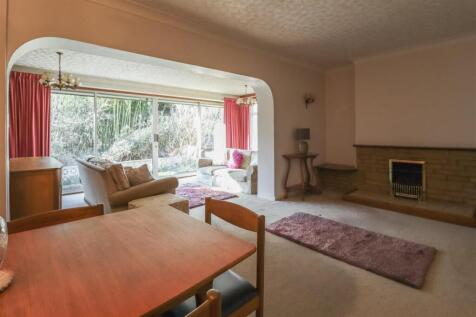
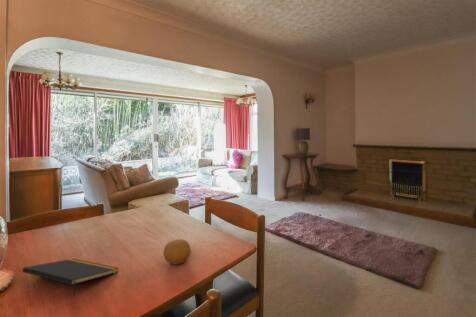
+ fruit [162,238,192,266]
+ notepad [21,258,119,297]
